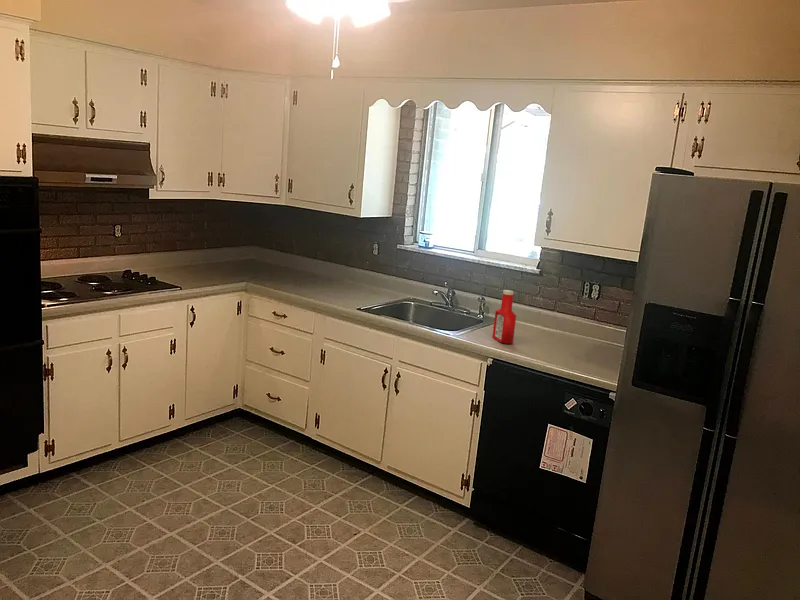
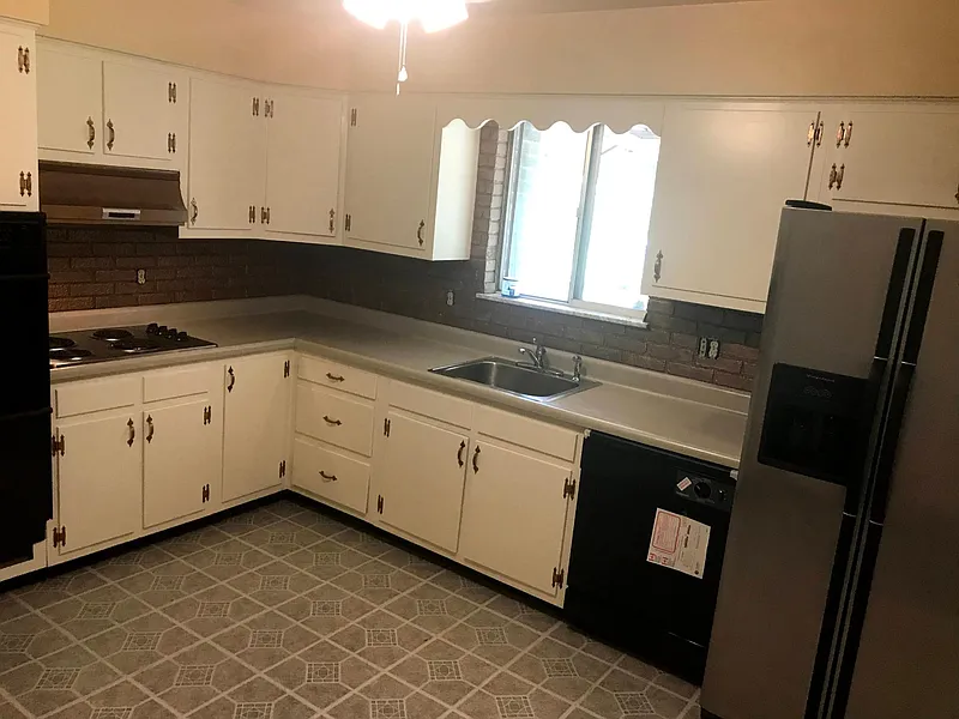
- soap bottle [491,289,517,345]
